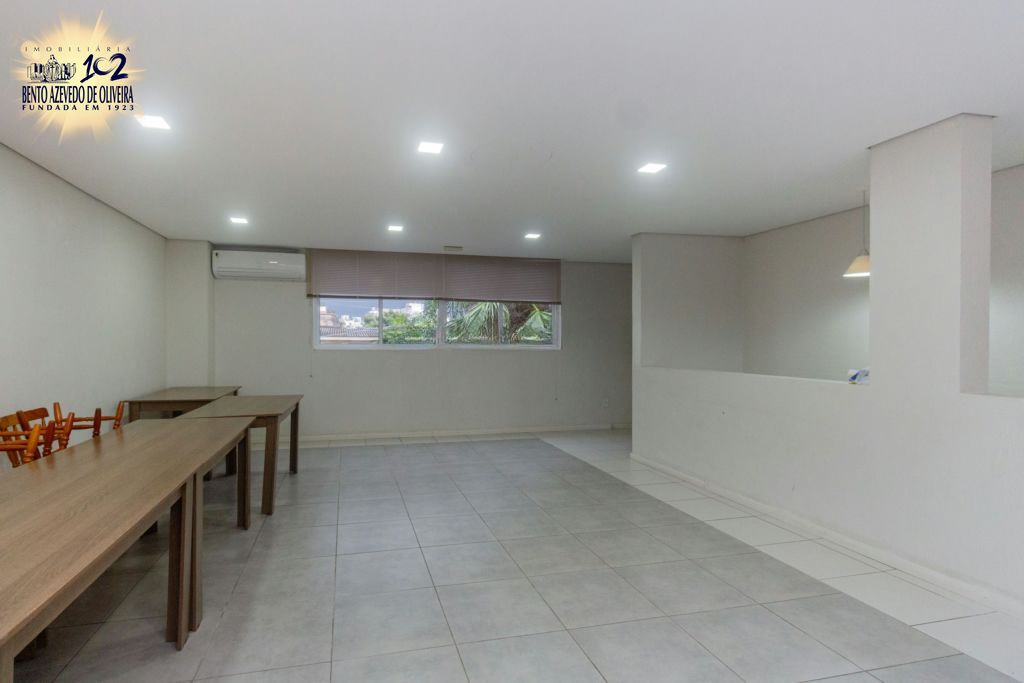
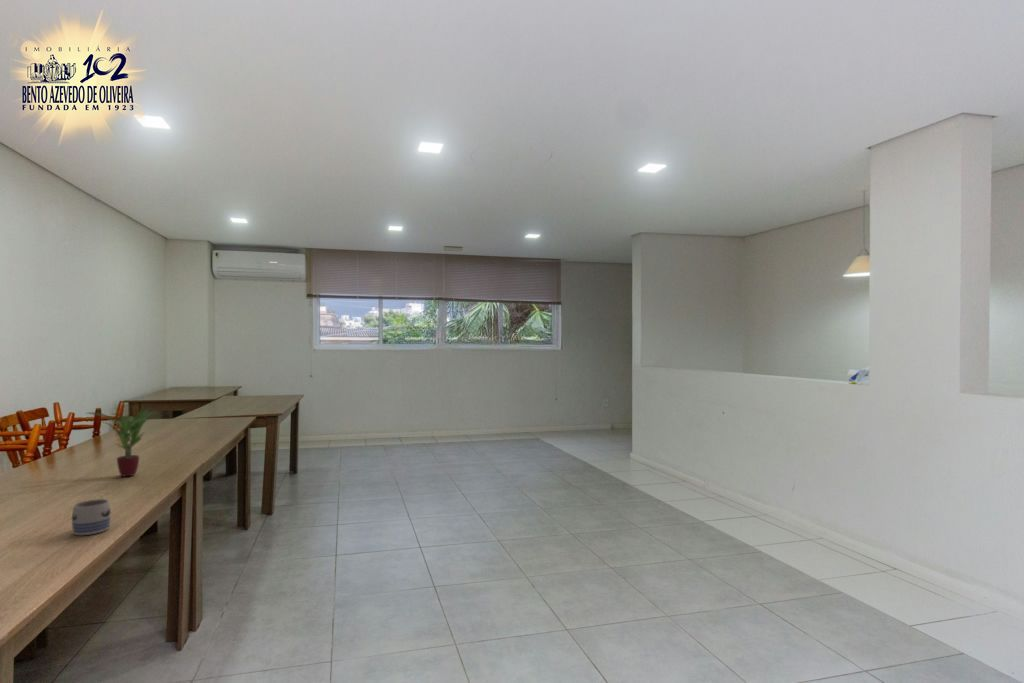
+ potted plant [86,407,156,477]
+ mug [71,498,112,536]
